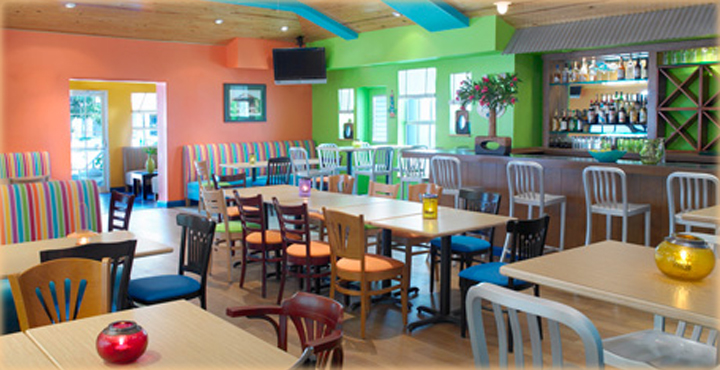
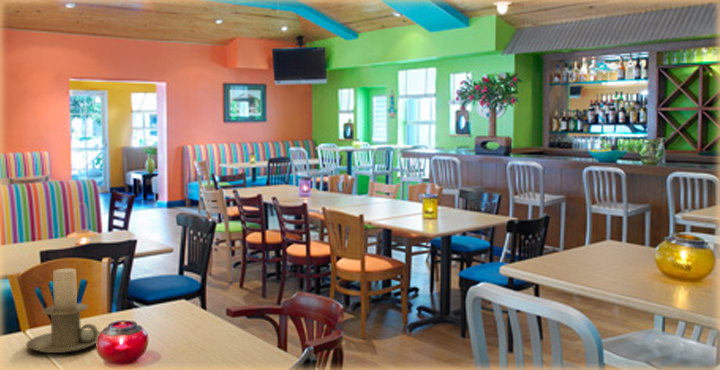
+ candle holder [25,268,102,354]
